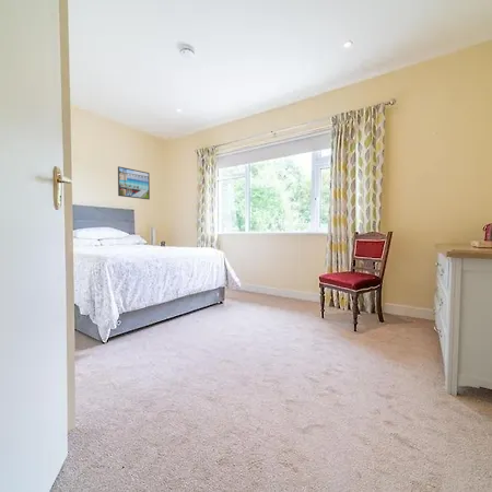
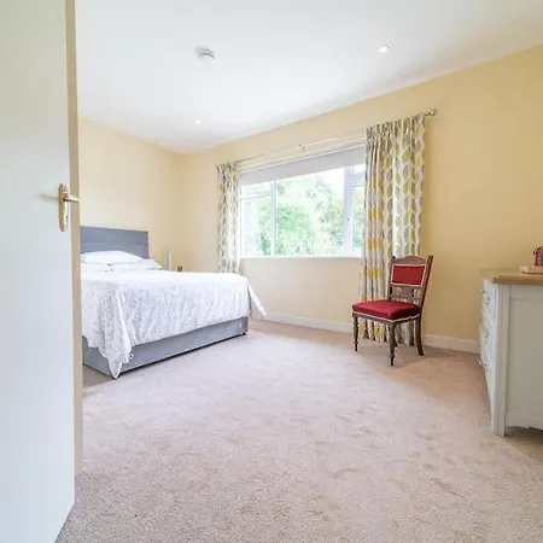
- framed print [117,165,151,200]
